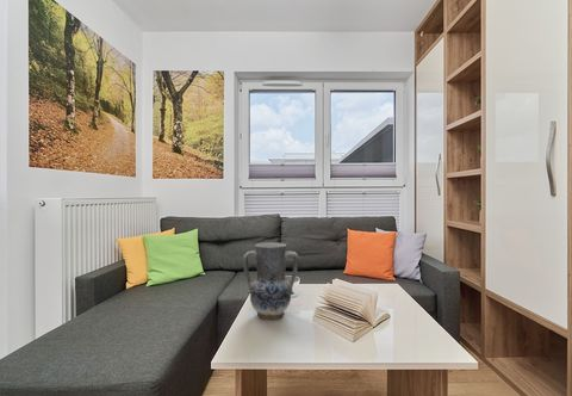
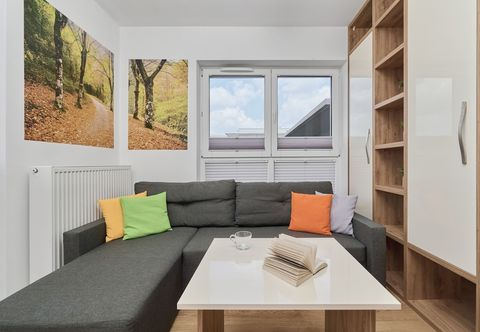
- vase [242,241,300,321]
